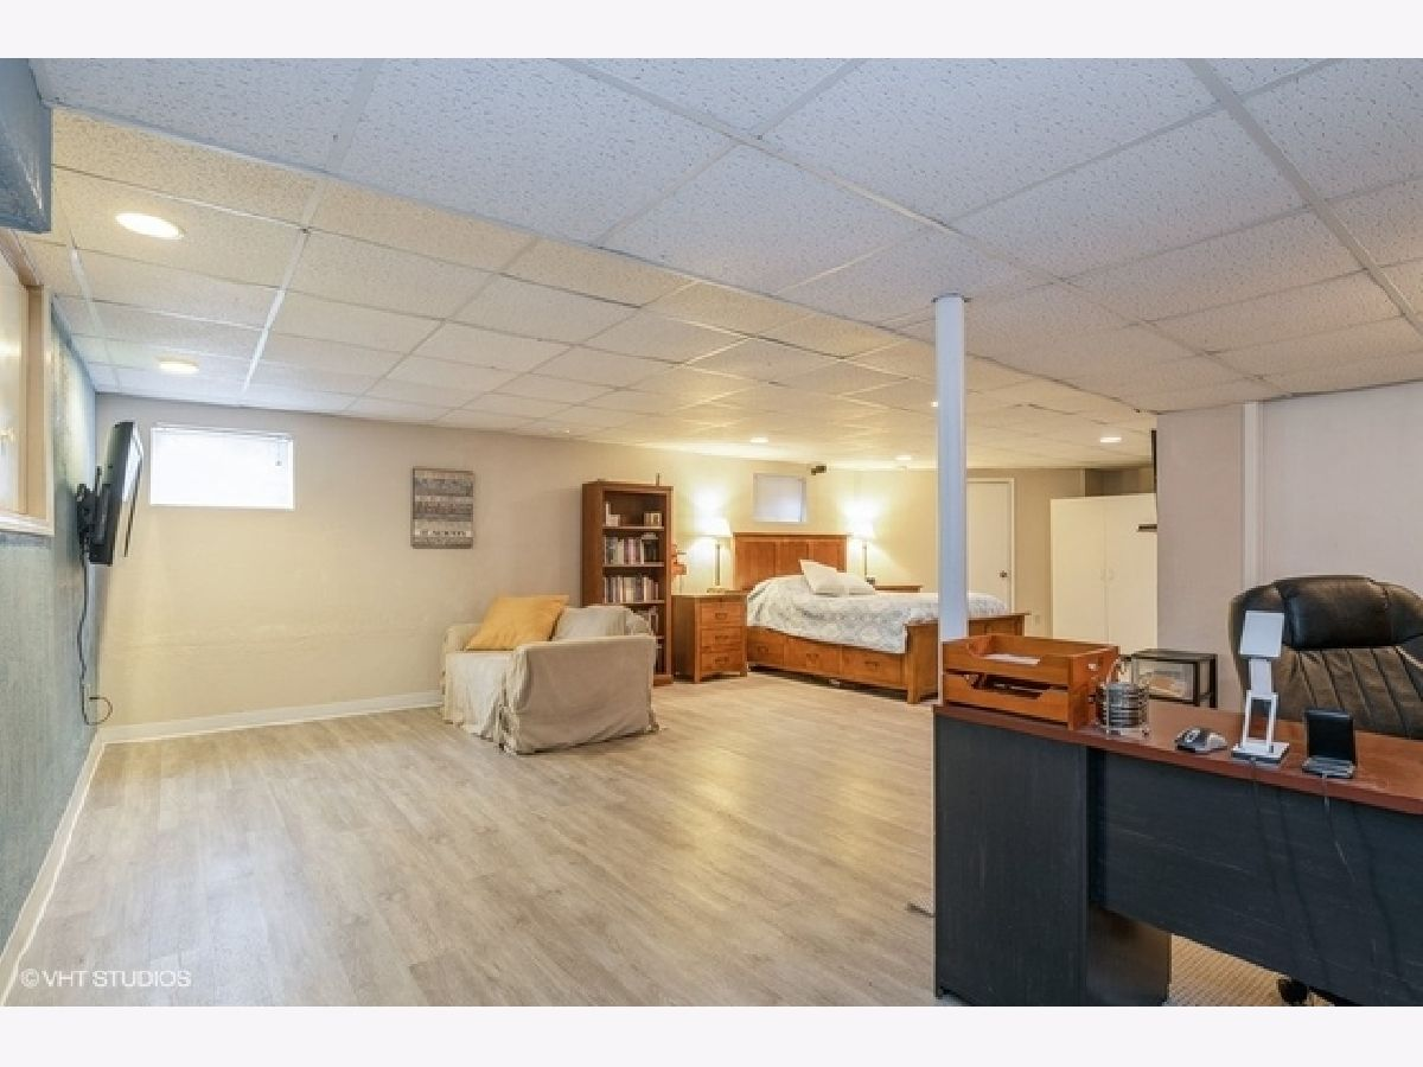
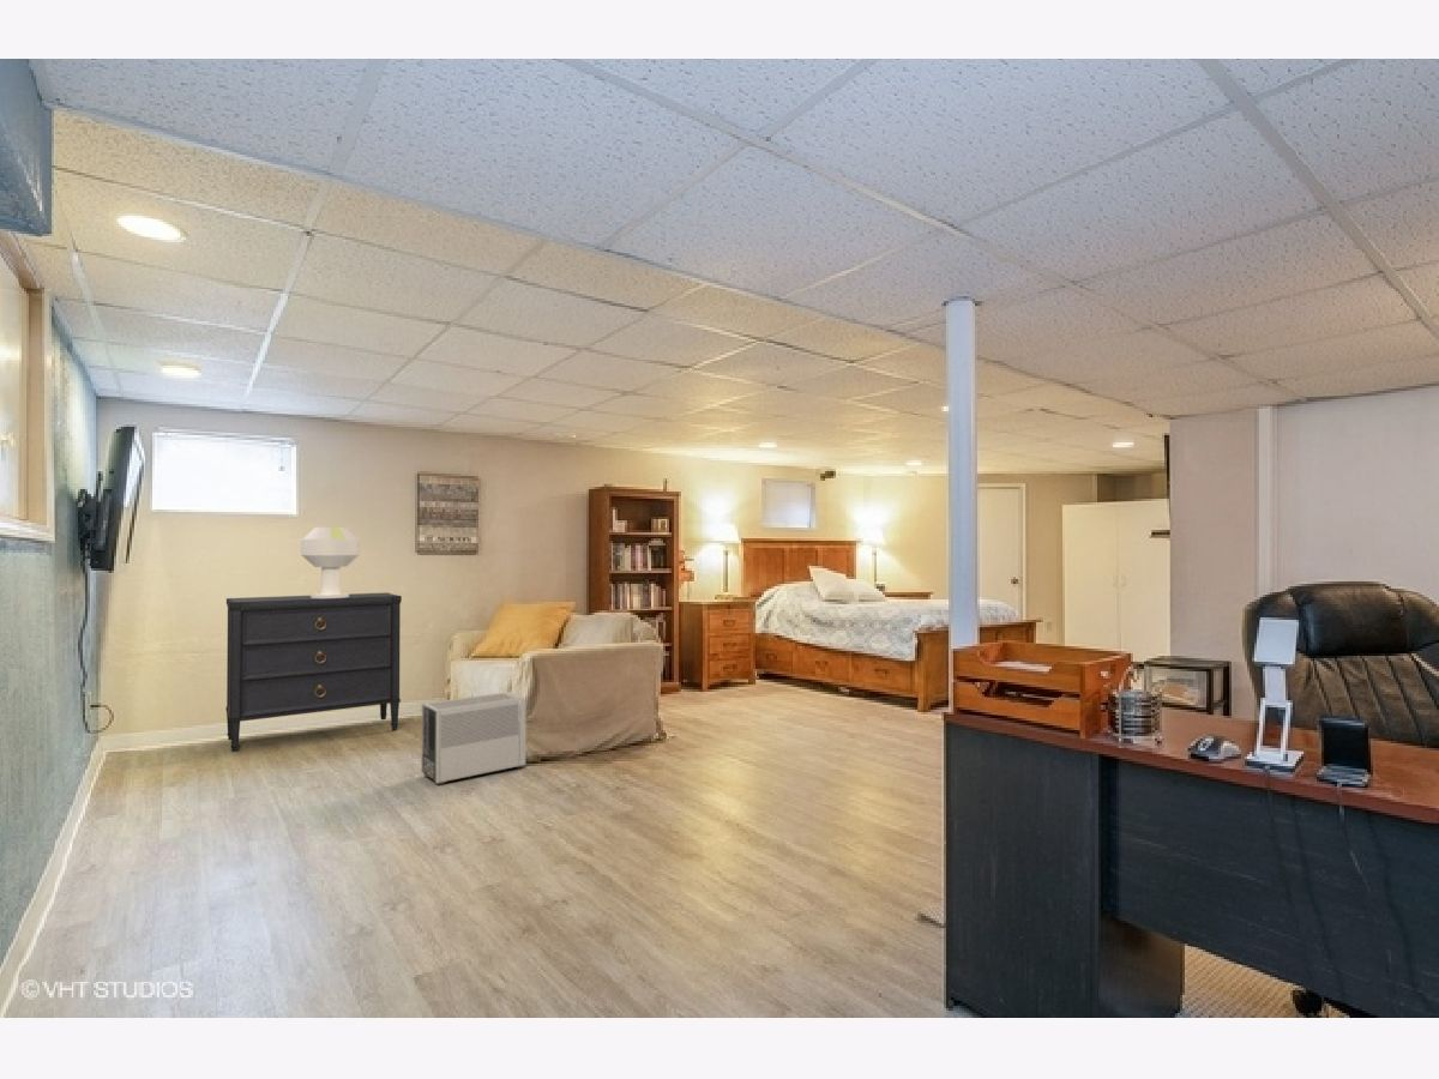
+ dresser [224,592,403,753]
+ air purifier [420,691,528,786]
+ table lamp [300,526,361,598]
